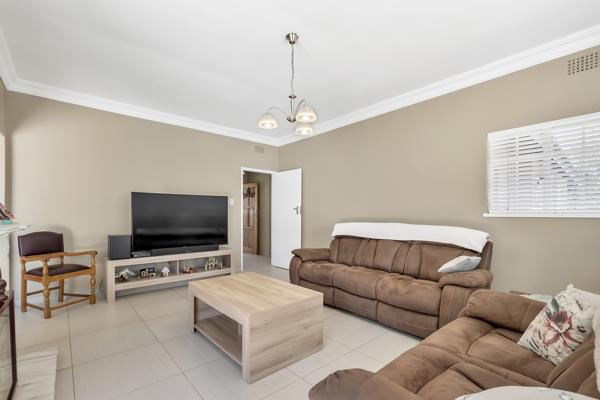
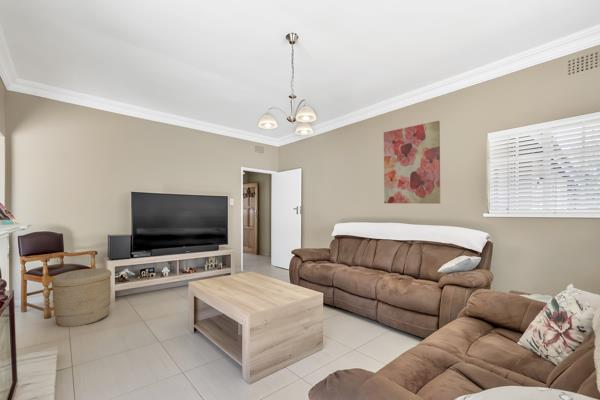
+ basket [50,267,113,328]
+ wall art [383,120,441,205]
